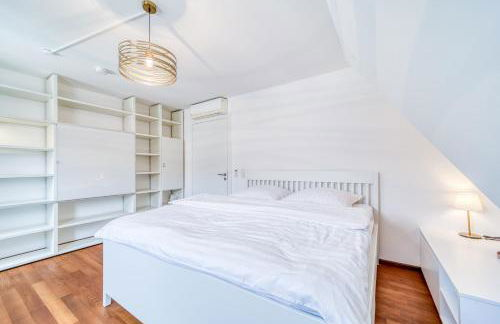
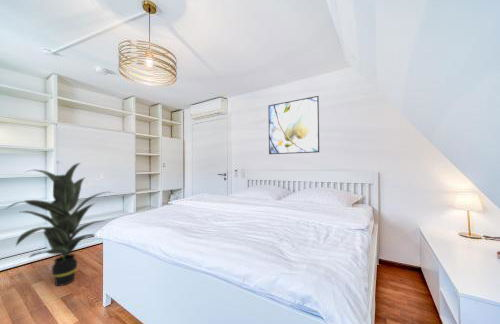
+ indoor plant [4,162,117,287]
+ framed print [267,95,320,155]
